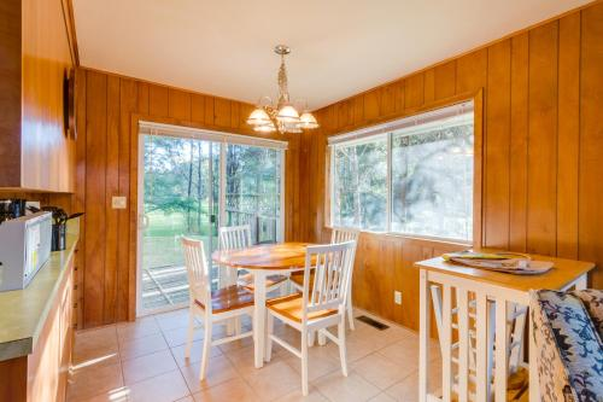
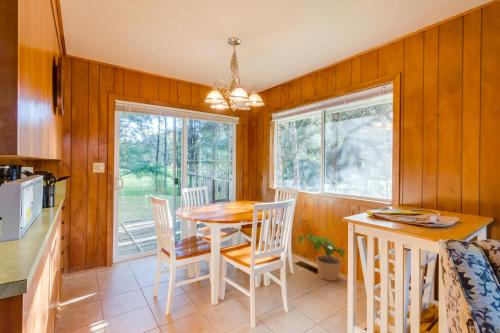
+ potted plant [298,233,346,282]
